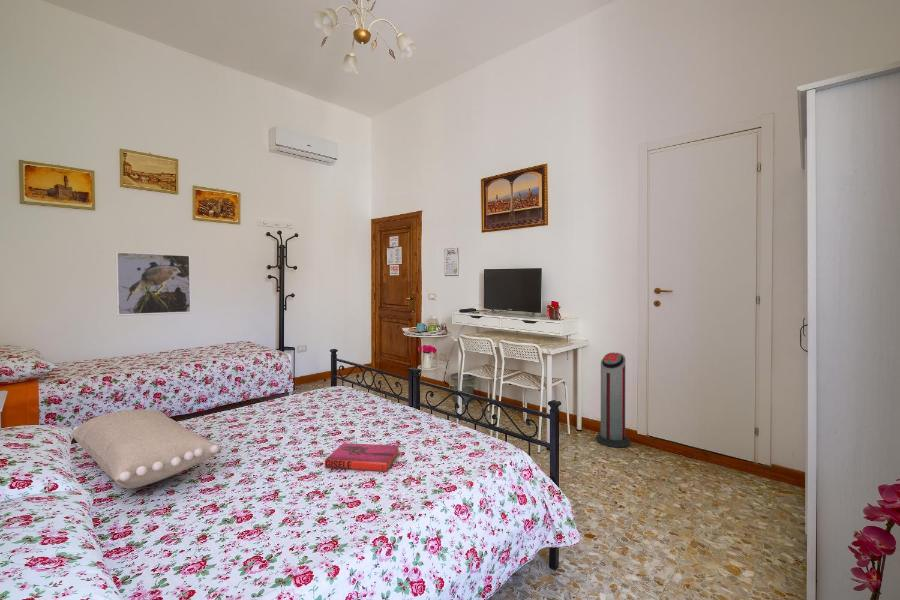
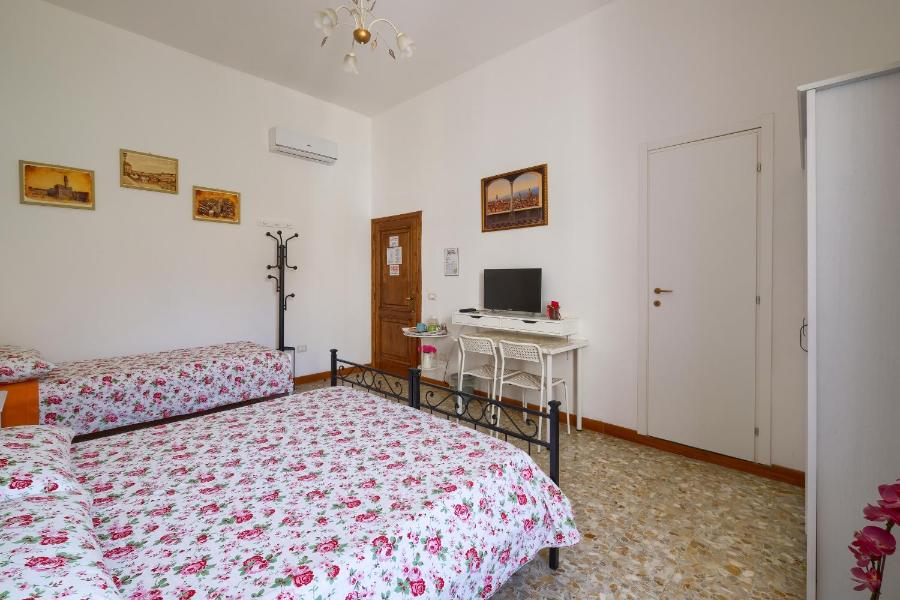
- pillow [70,408,223,490]
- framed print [115,251,192,317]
- air purifier [595,352,631,449]
- hardback book [324,442,400,472]
